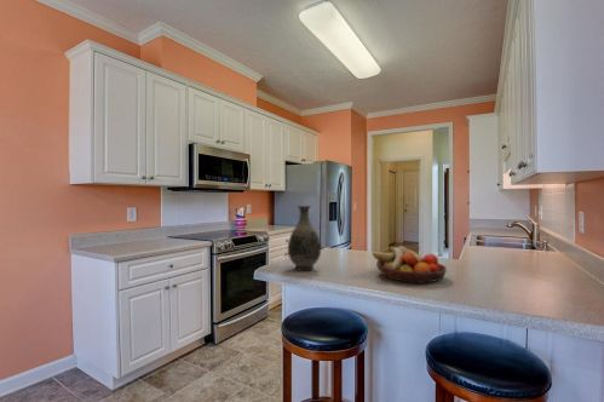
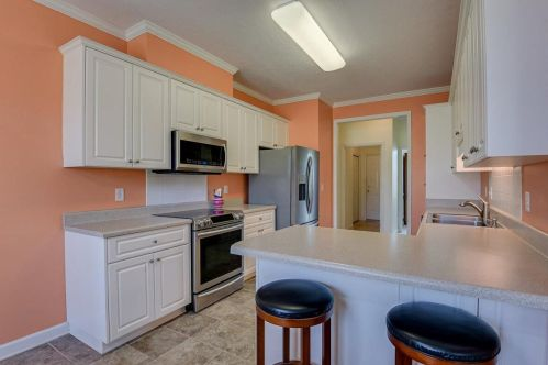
- vase [287,205,322,271]
- fruit bowl [372,245,448,285]
